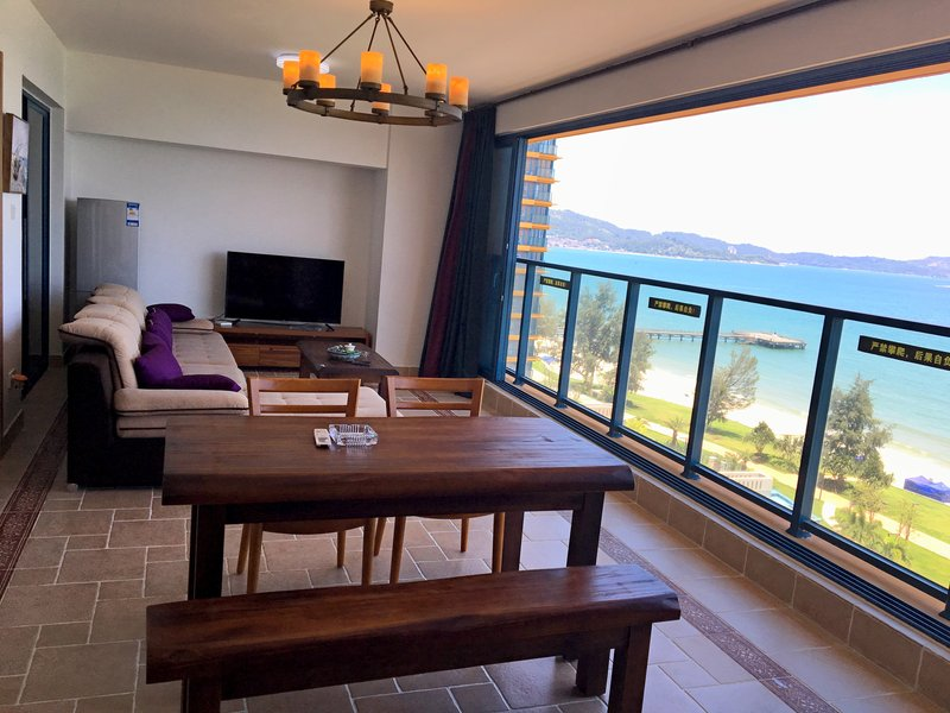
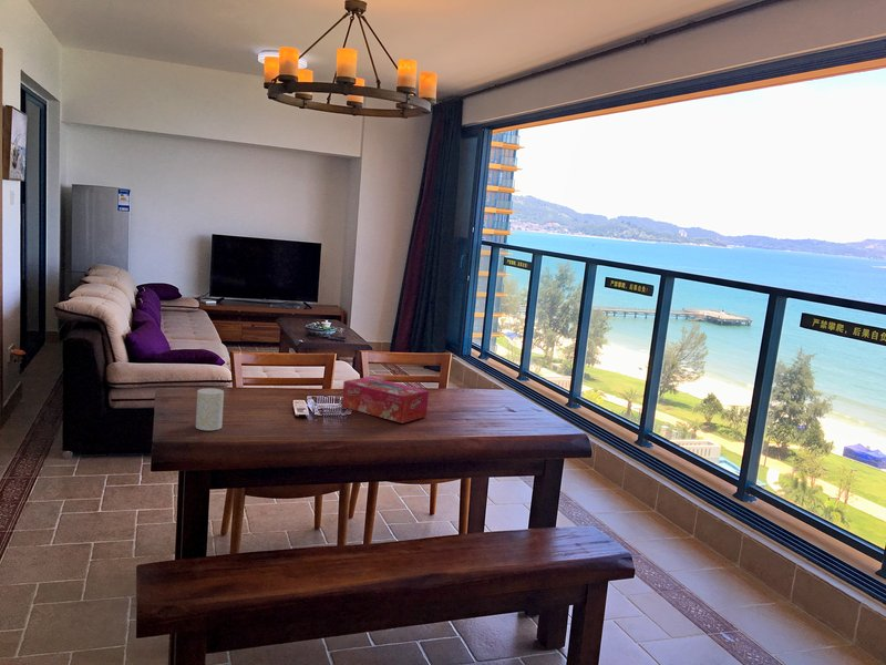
+ cup [195,387,225,431]
+ tissue box [341,376,430,424]
